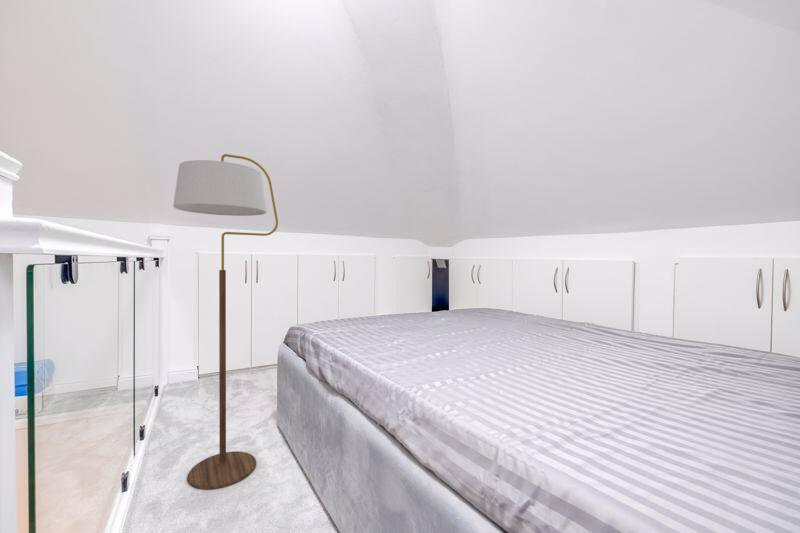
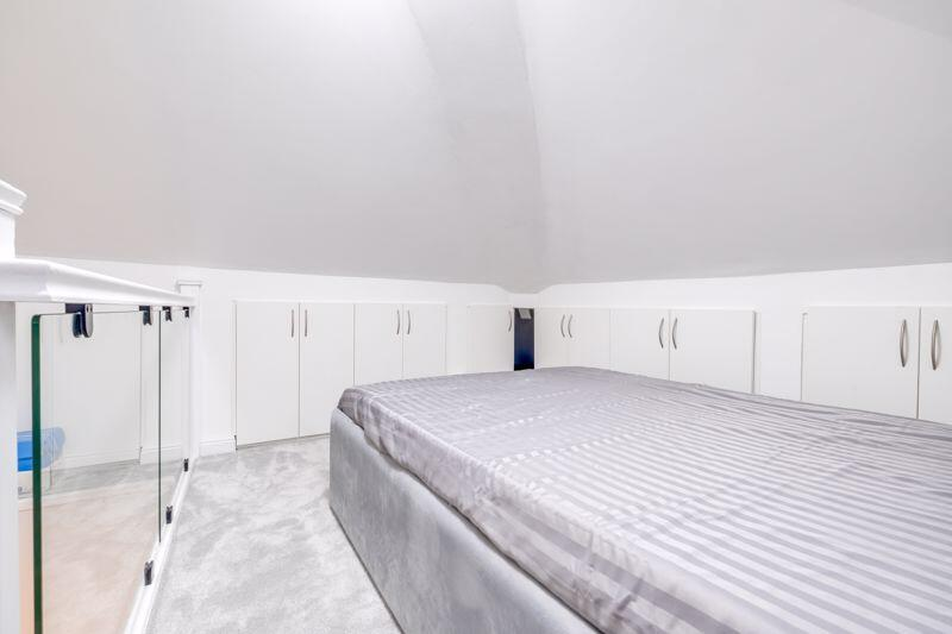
- floor lamp [172,153,279,490]
